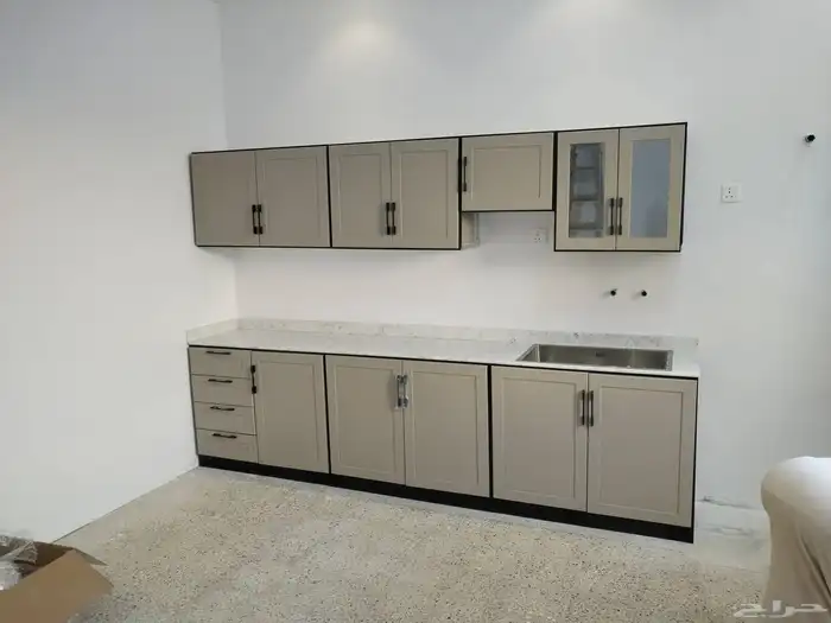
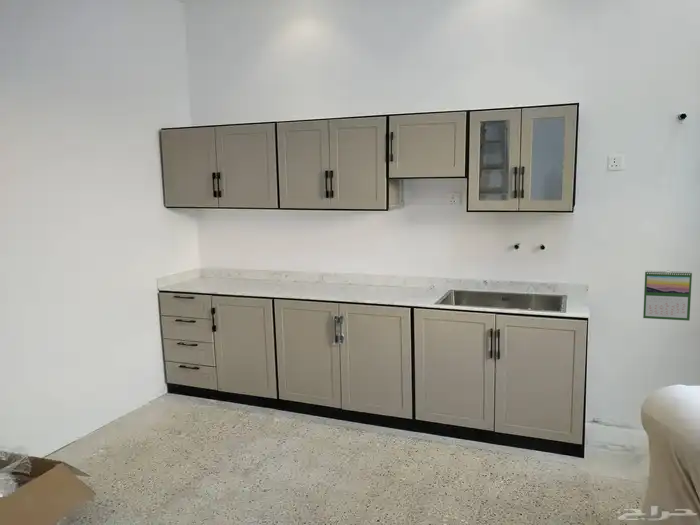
+ calendar [642,269,693,322]
